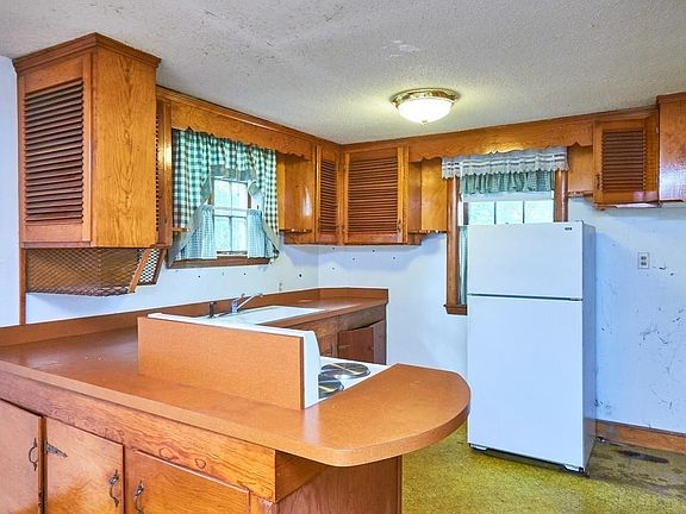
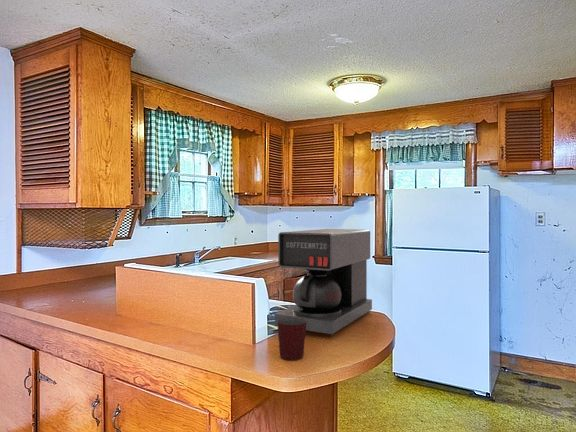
+ mug [277,318,307,361]
+ coffee maker [274,228,373,337]
